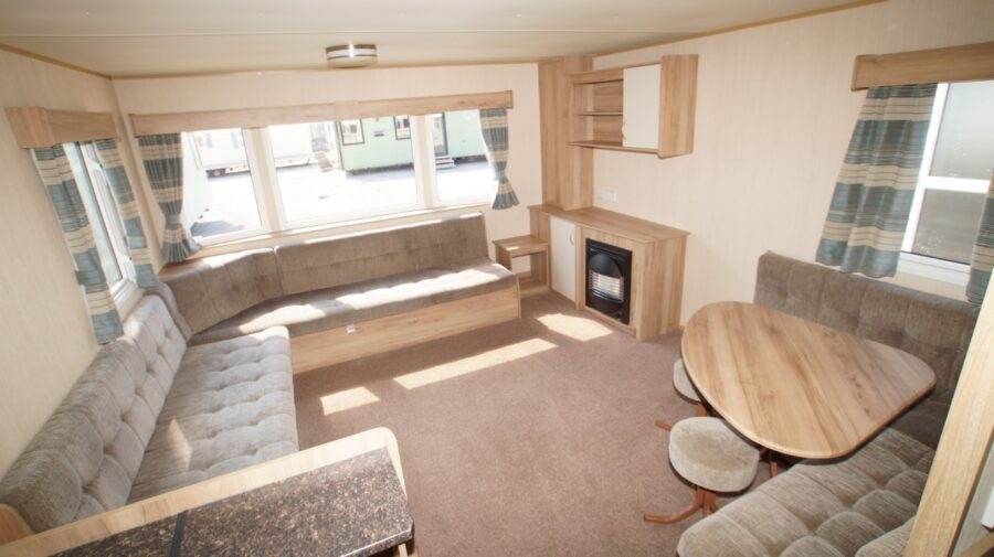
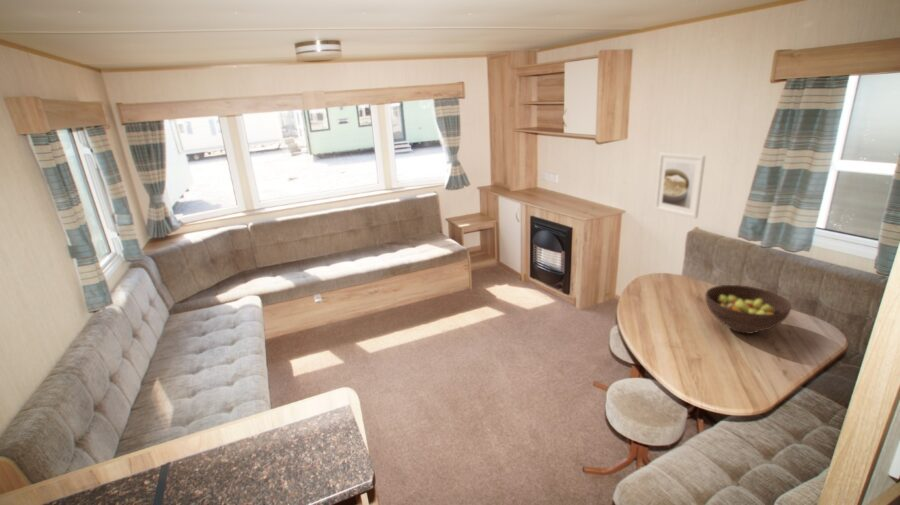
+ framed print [653,151,707,219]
+ fruit bowl [704,284,792,335]
